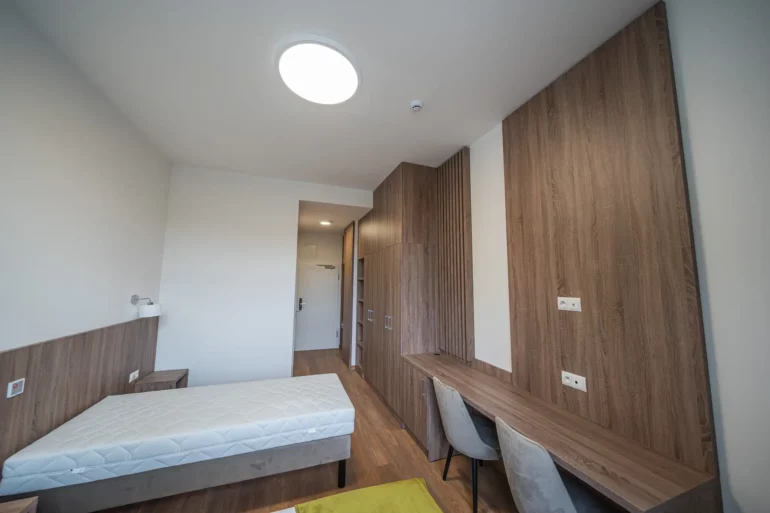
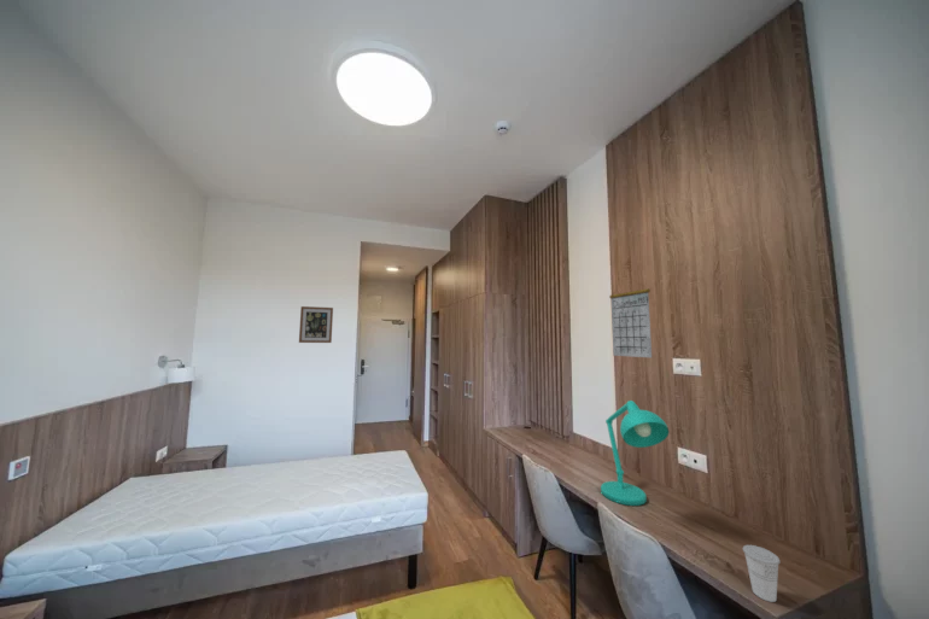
+ cup [742,544,782,603]
+ wall art [298,305,334,344]
+ desk lamp [600,399,671,507]
+ calendar [608,279,653,358]
